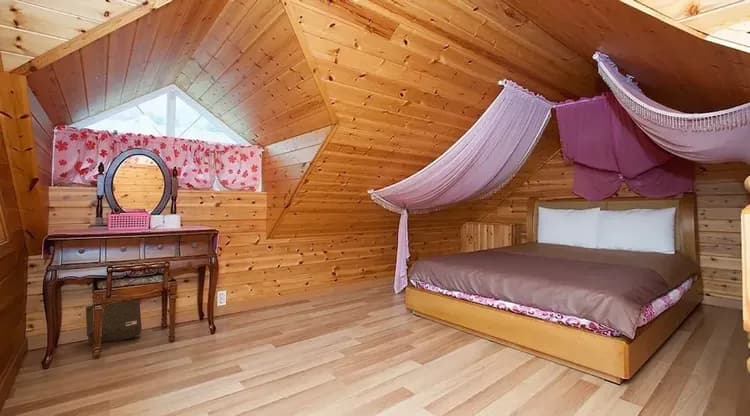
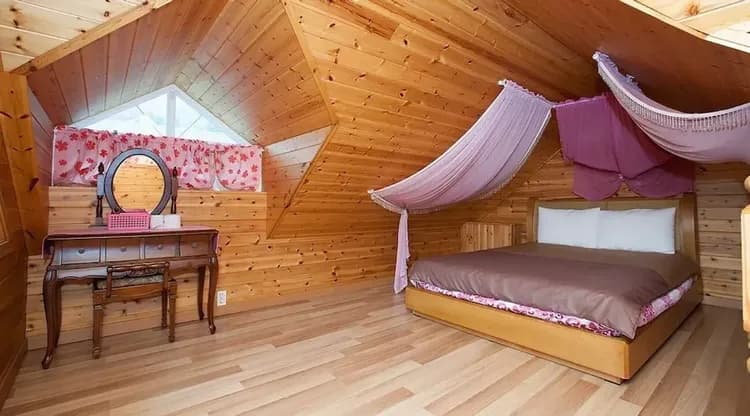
- rock [85,299,143,346]
